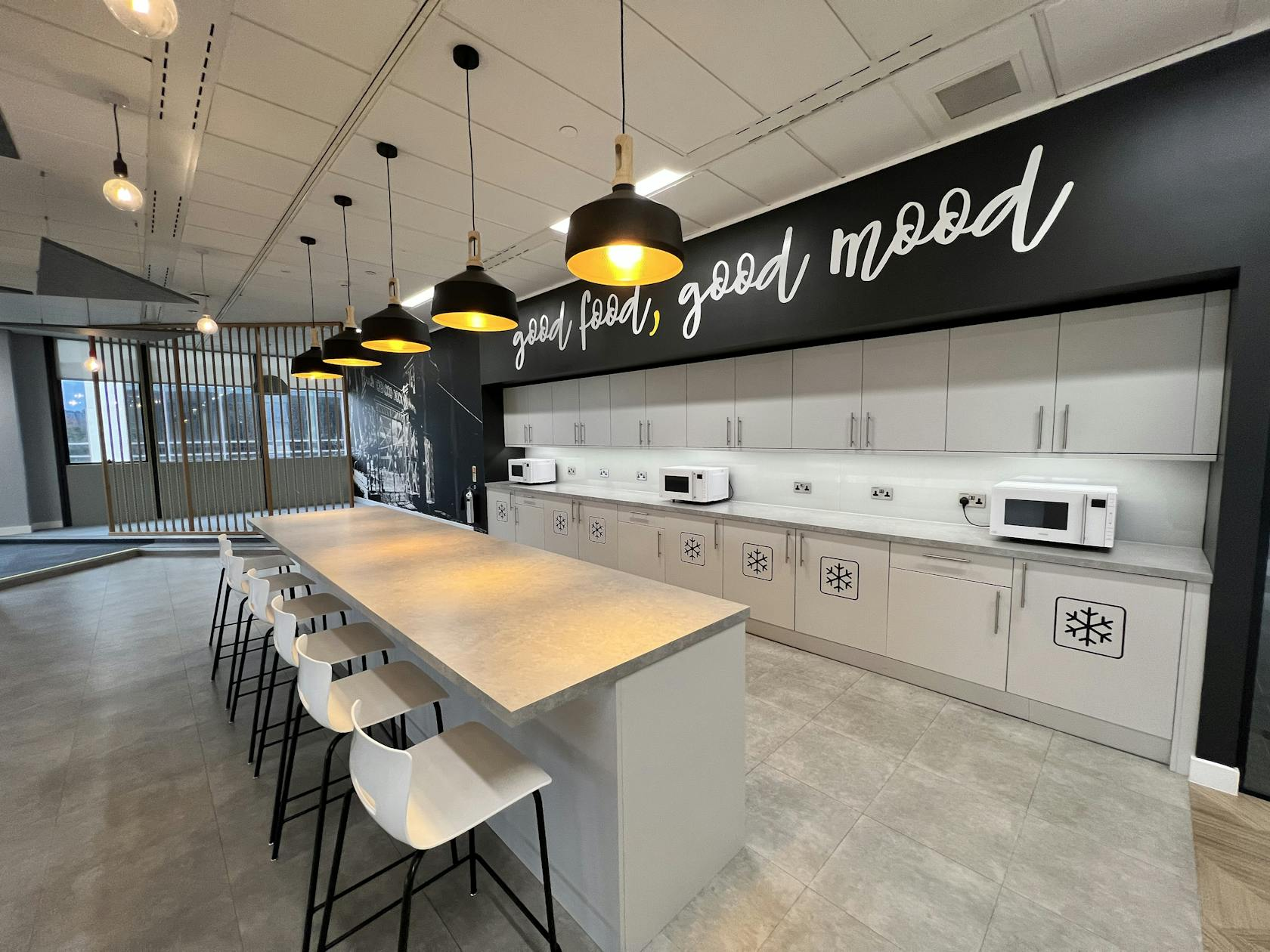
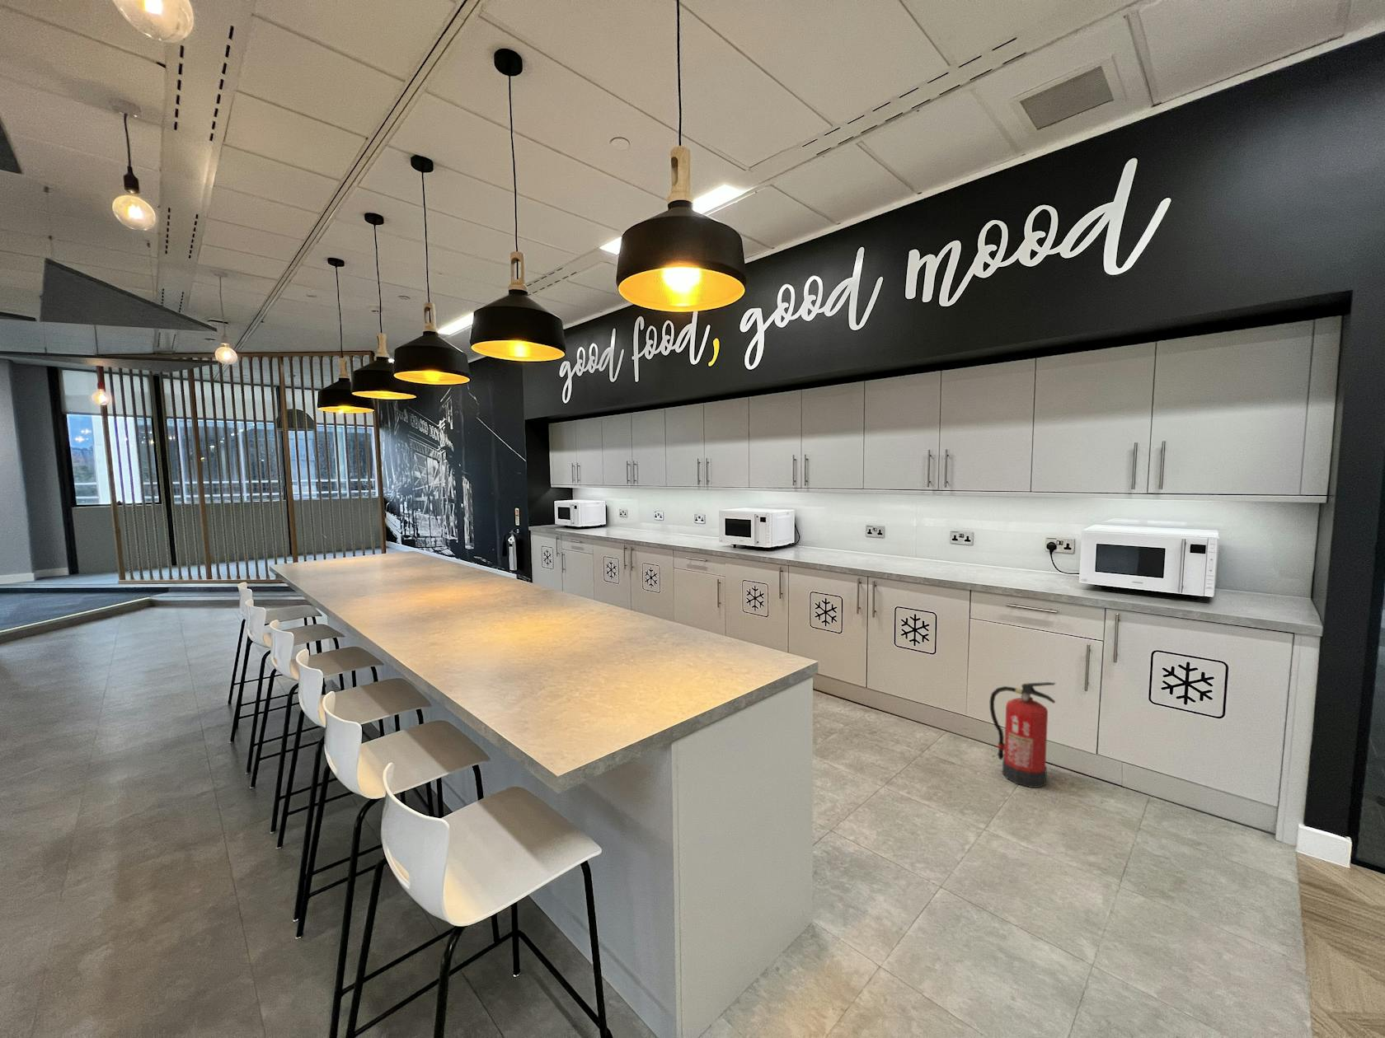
+ fire extinguisher [989,681,1056,788]
